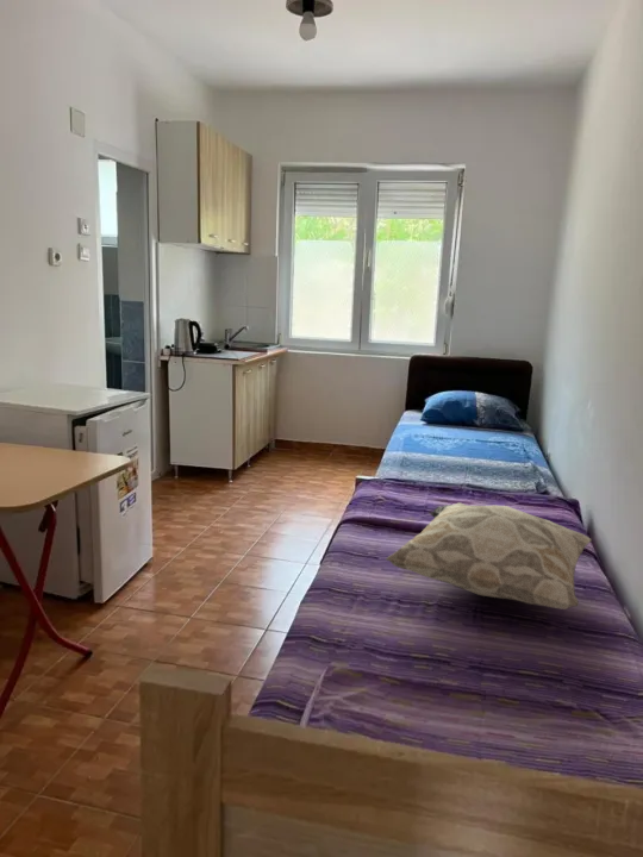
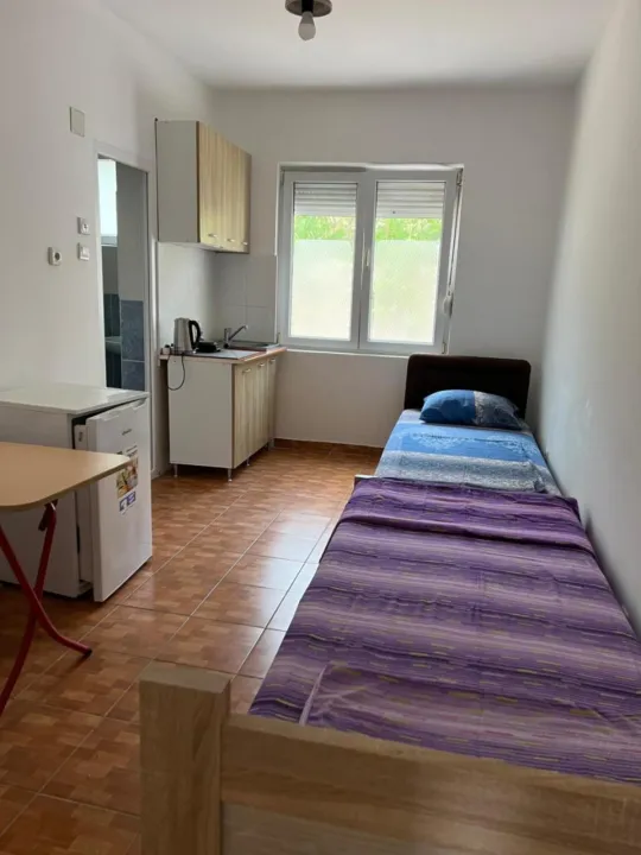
- decorative pillow [385,501,593,611]
